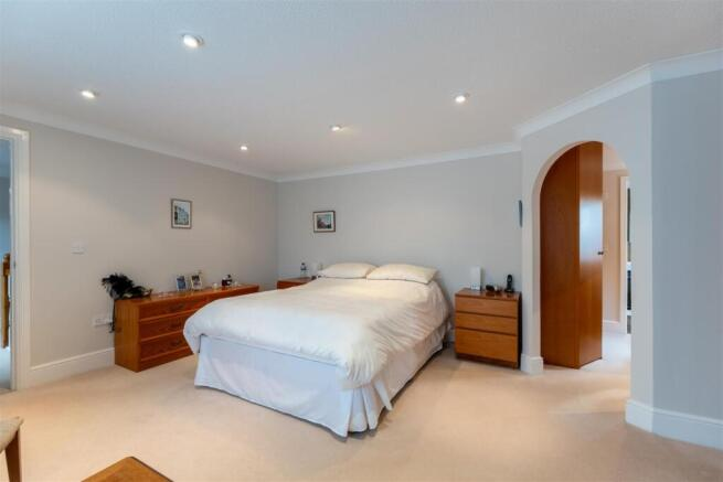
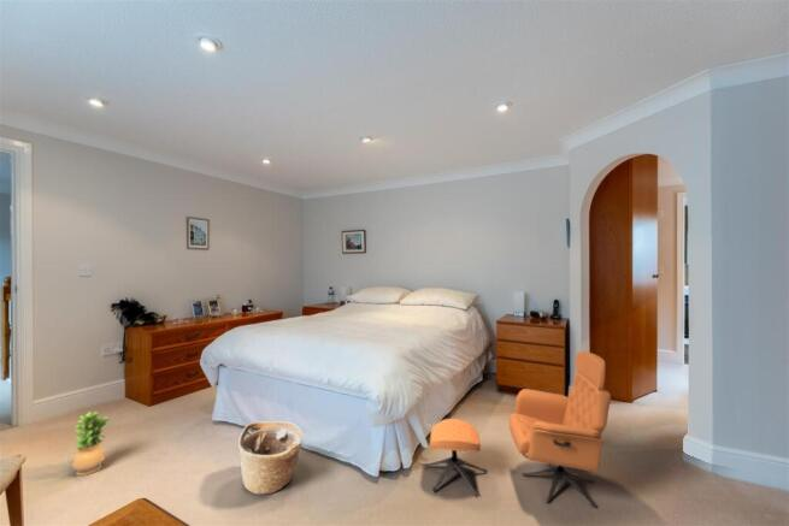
+ potted plant [71,410,111,477]
+ armchair [420,350,612,509]
+ basket [237,420,304,496]
